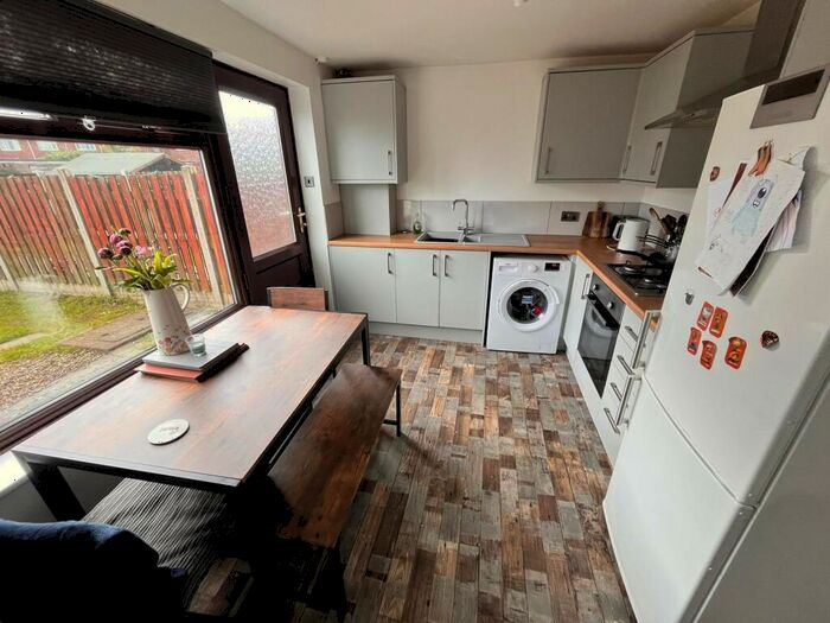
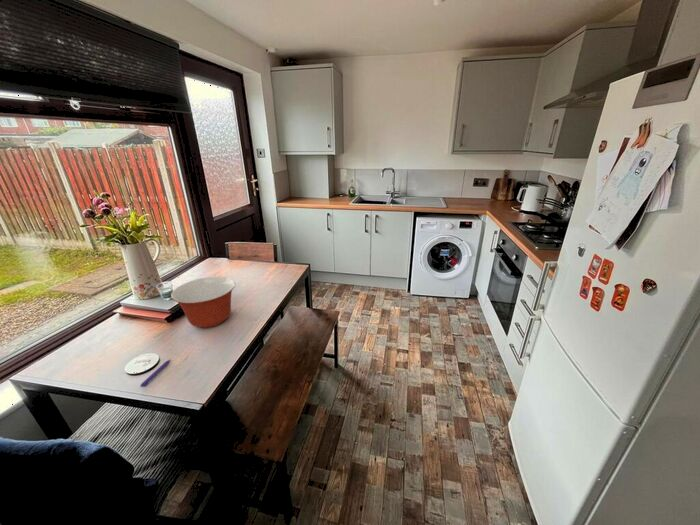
+ mixing bowl [170,276,236,329]
+ pen [139,358,172,389]
